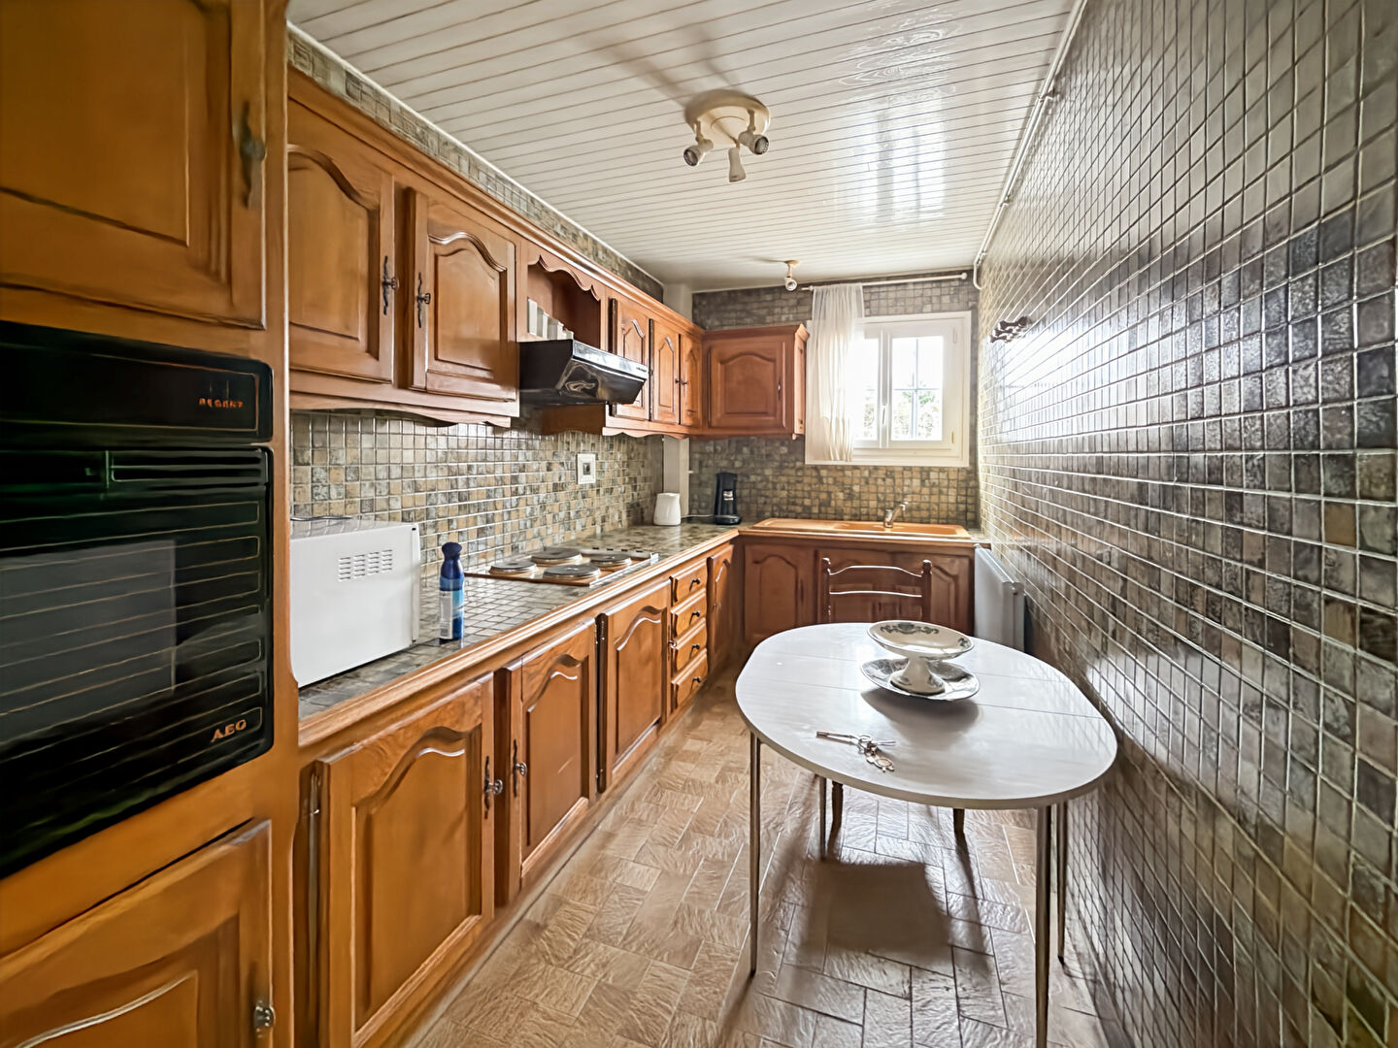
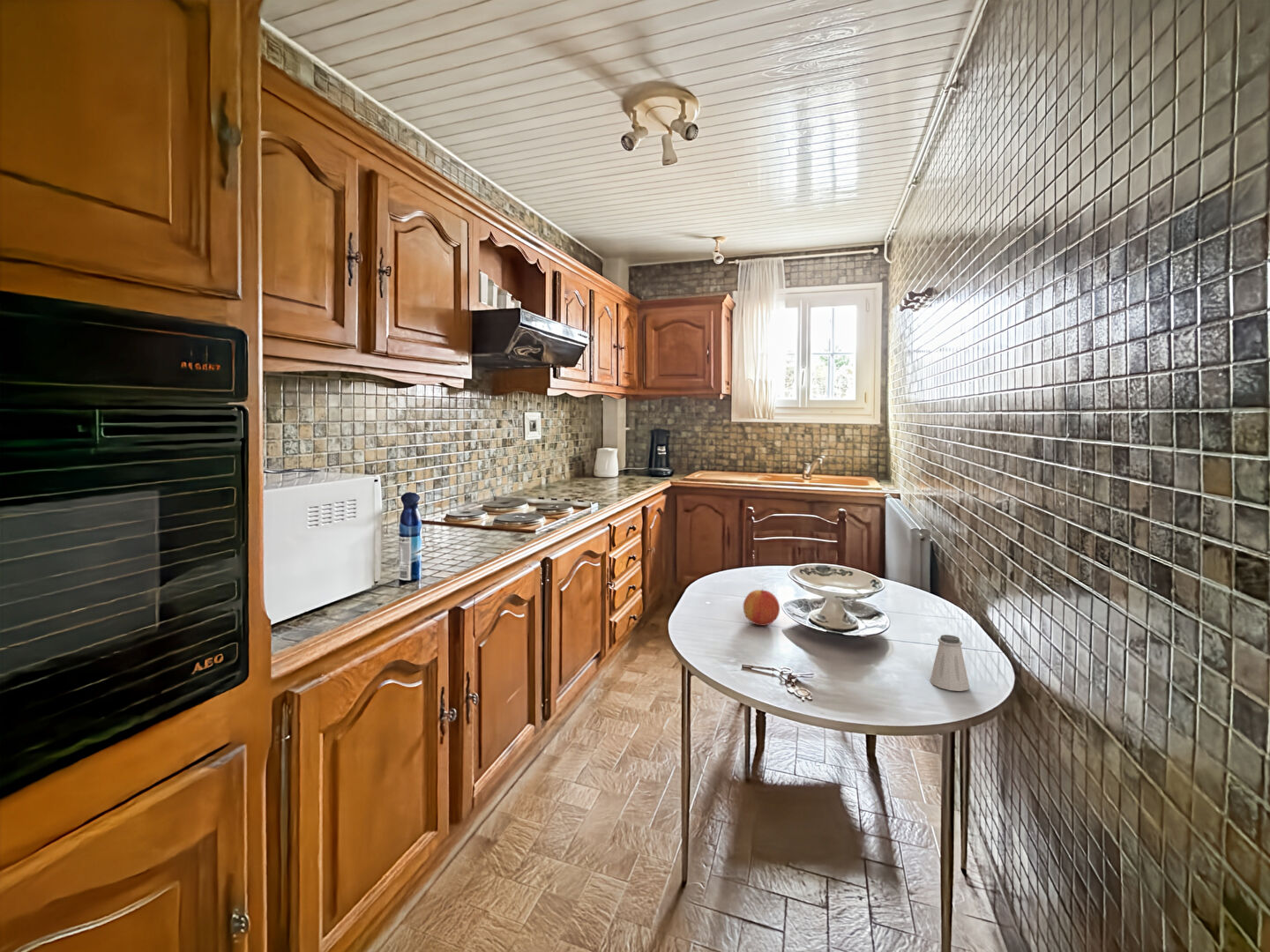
+ apple [743,588,781,627]
+ saltshaker [930,634,970,692]
